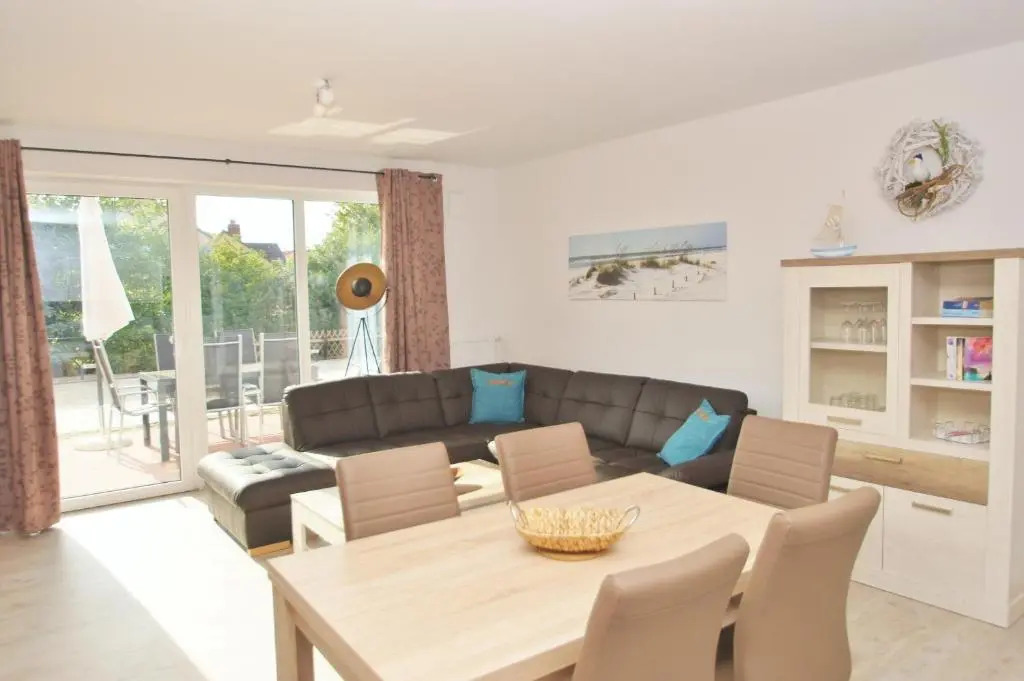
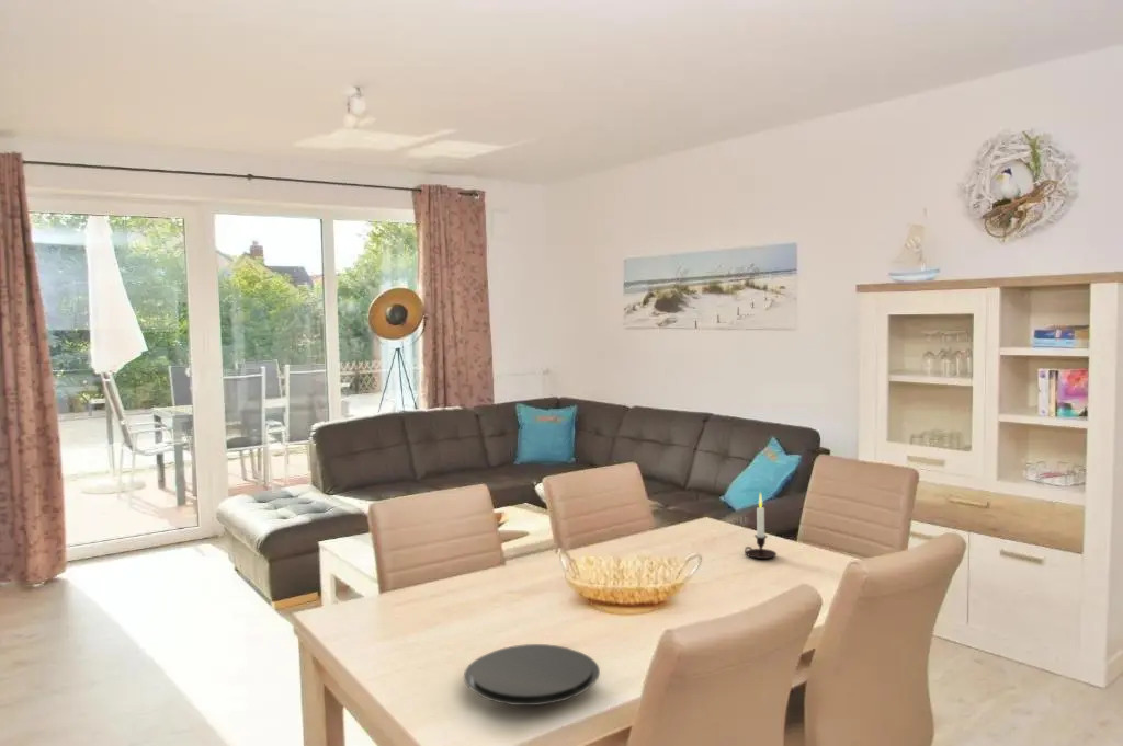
+ plate [463,643,601,707]
+ candle [744,491,778,560]
